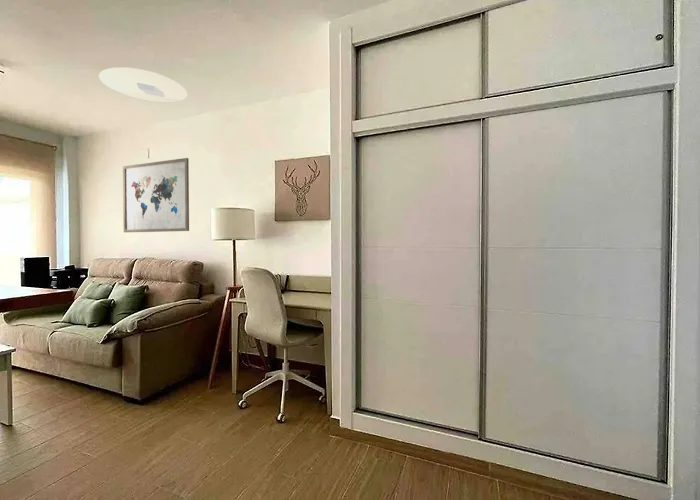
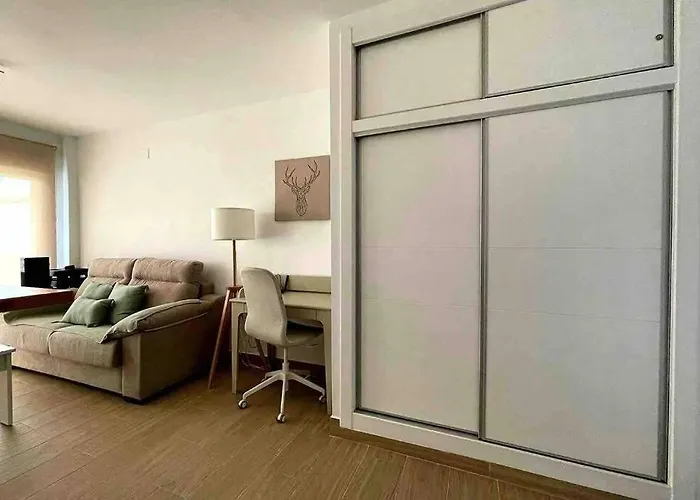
- wall art [122,157,190,233]
- ceiling light [98,66,188,104]
